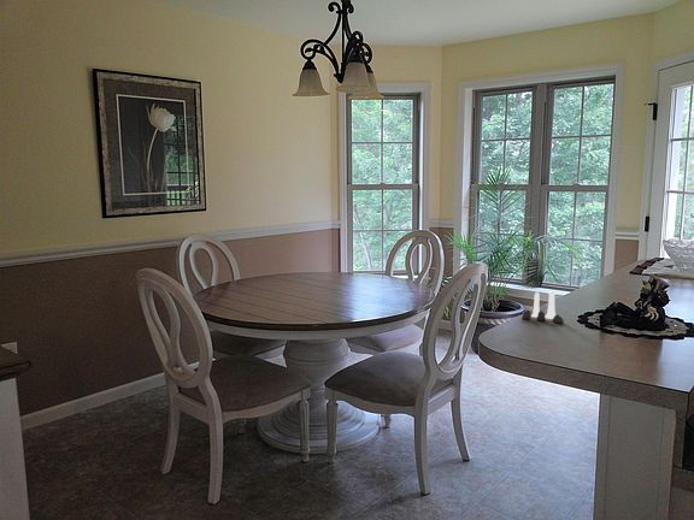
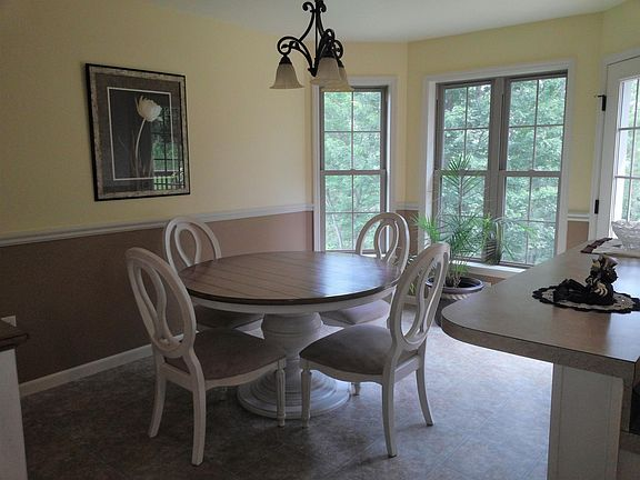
- salt and pepper shaker set [520,290,565,324]
